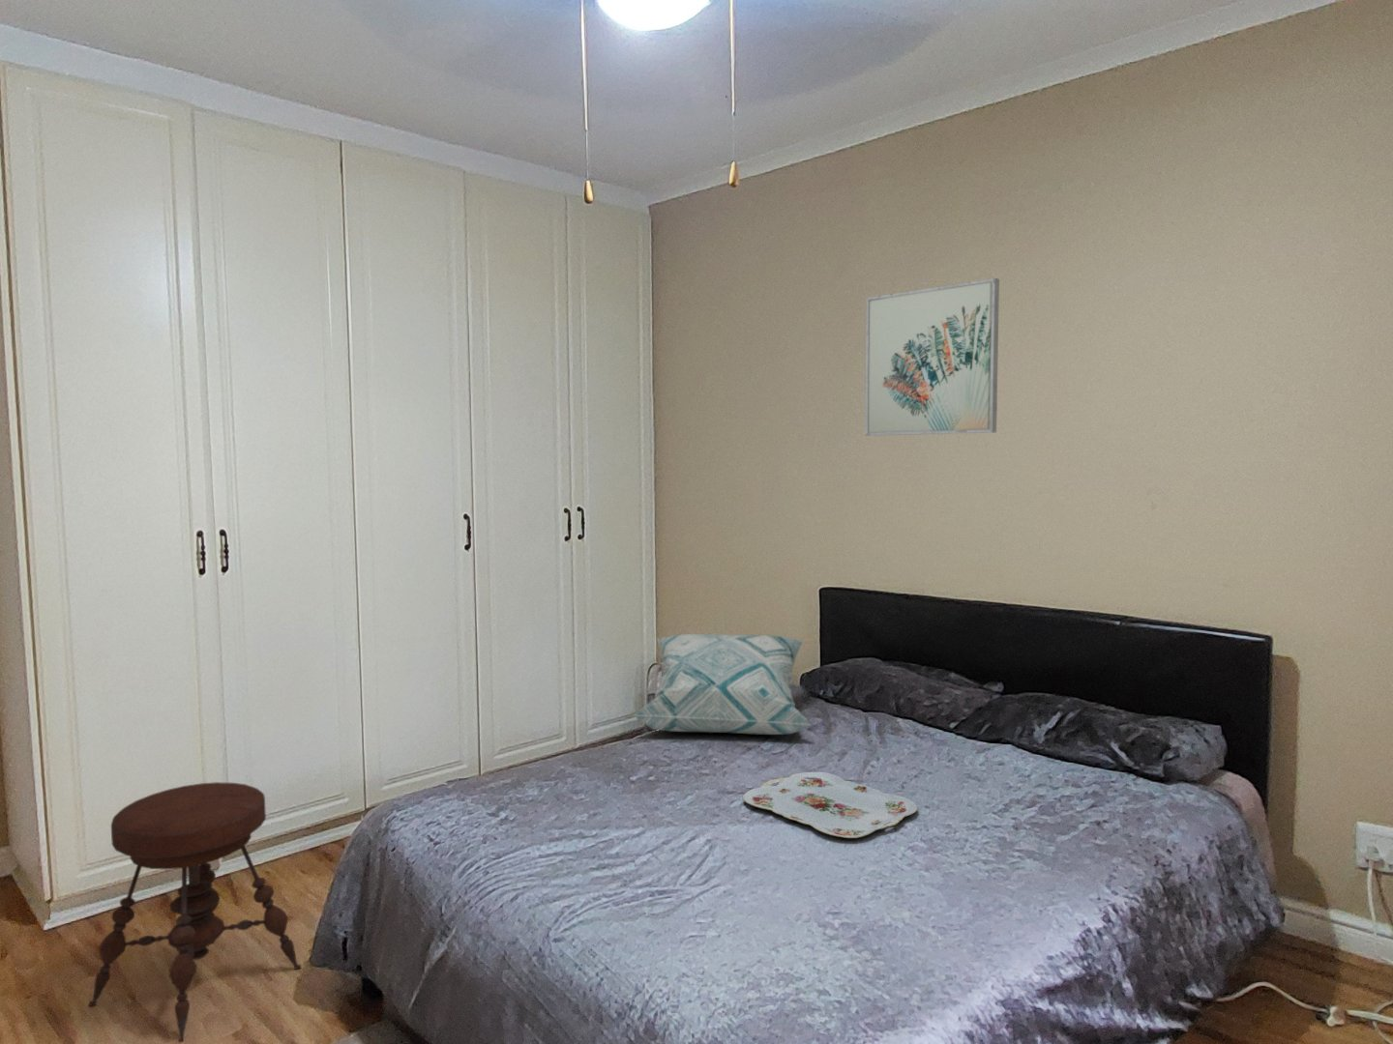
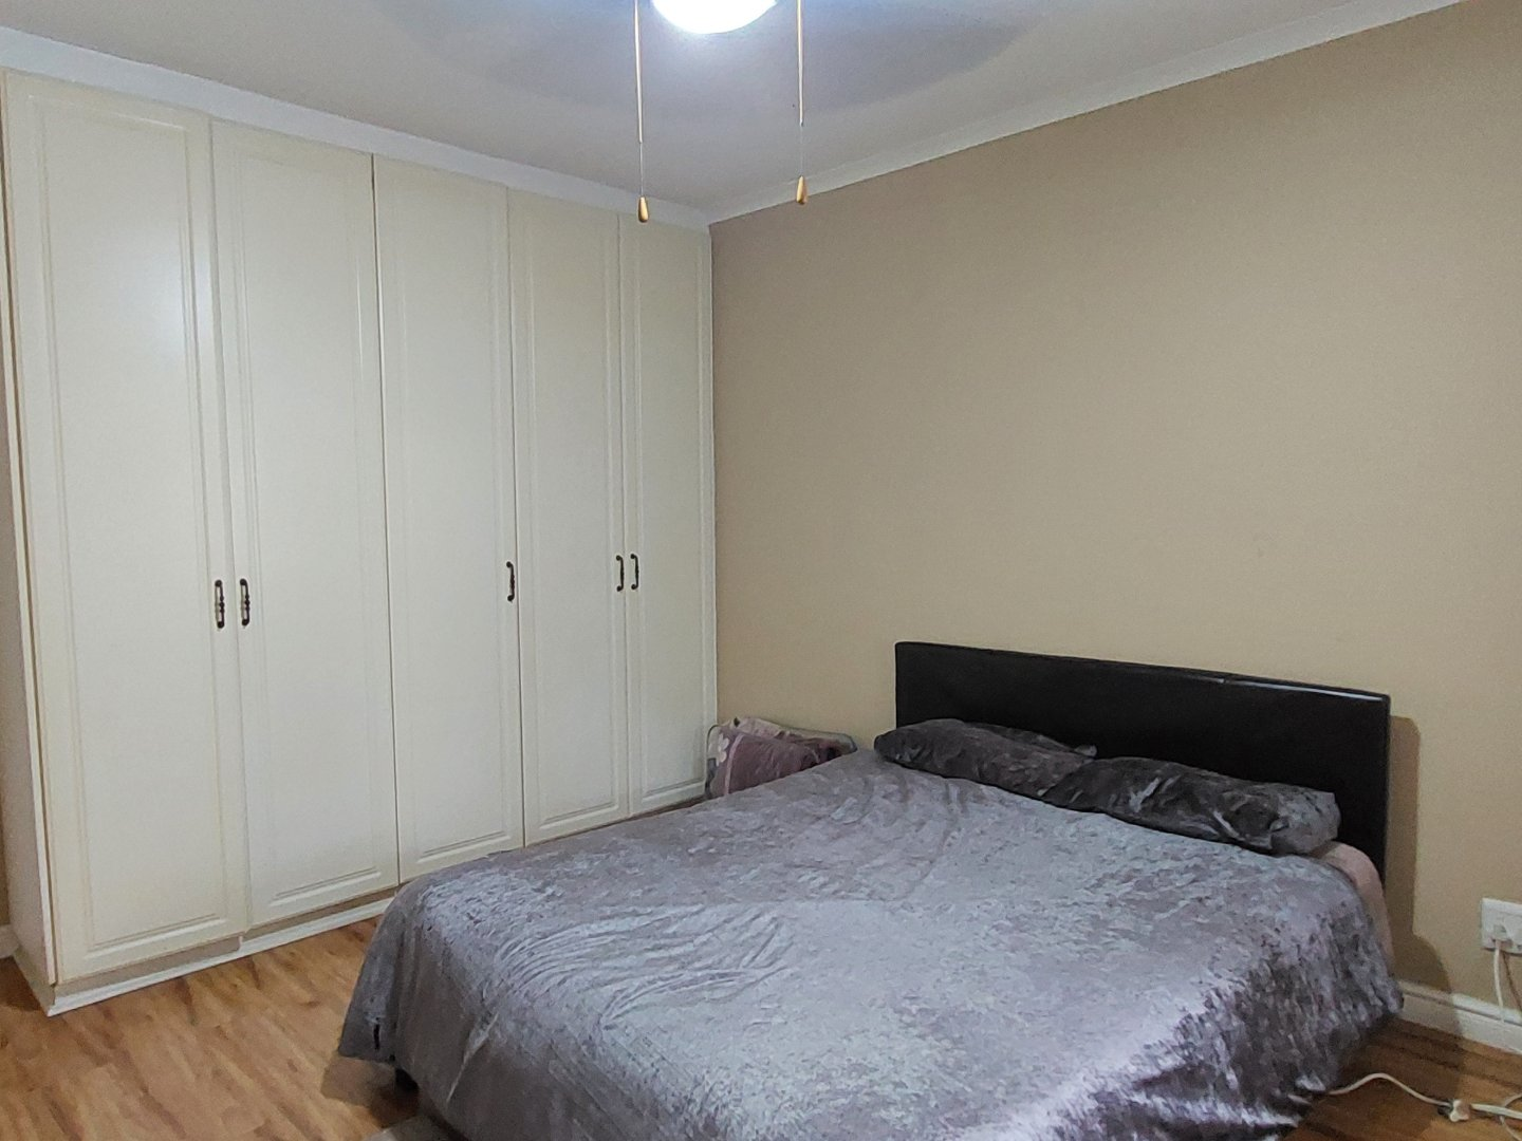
- serving tray [741,771,918,839]
- wall art [864,277,1000,436]
- decorative pillow [632,633,813,736]
- stool [88,781,302,1044]
